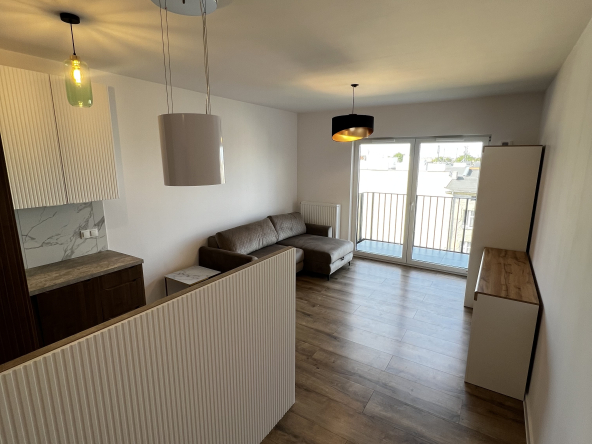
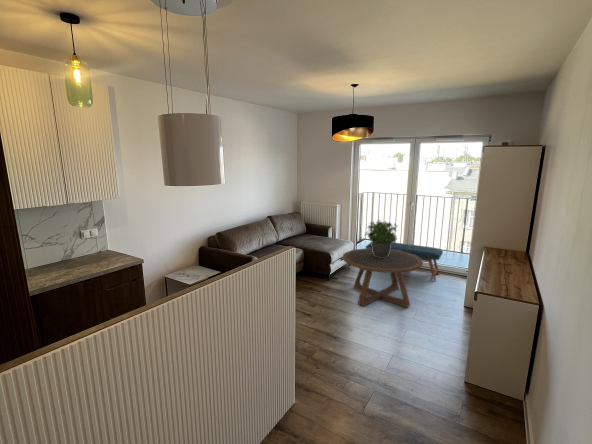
+ bench [365,242,444,282]
+ coffee table [342,248,424,308]
+ potted plant [364,218,399,258]
